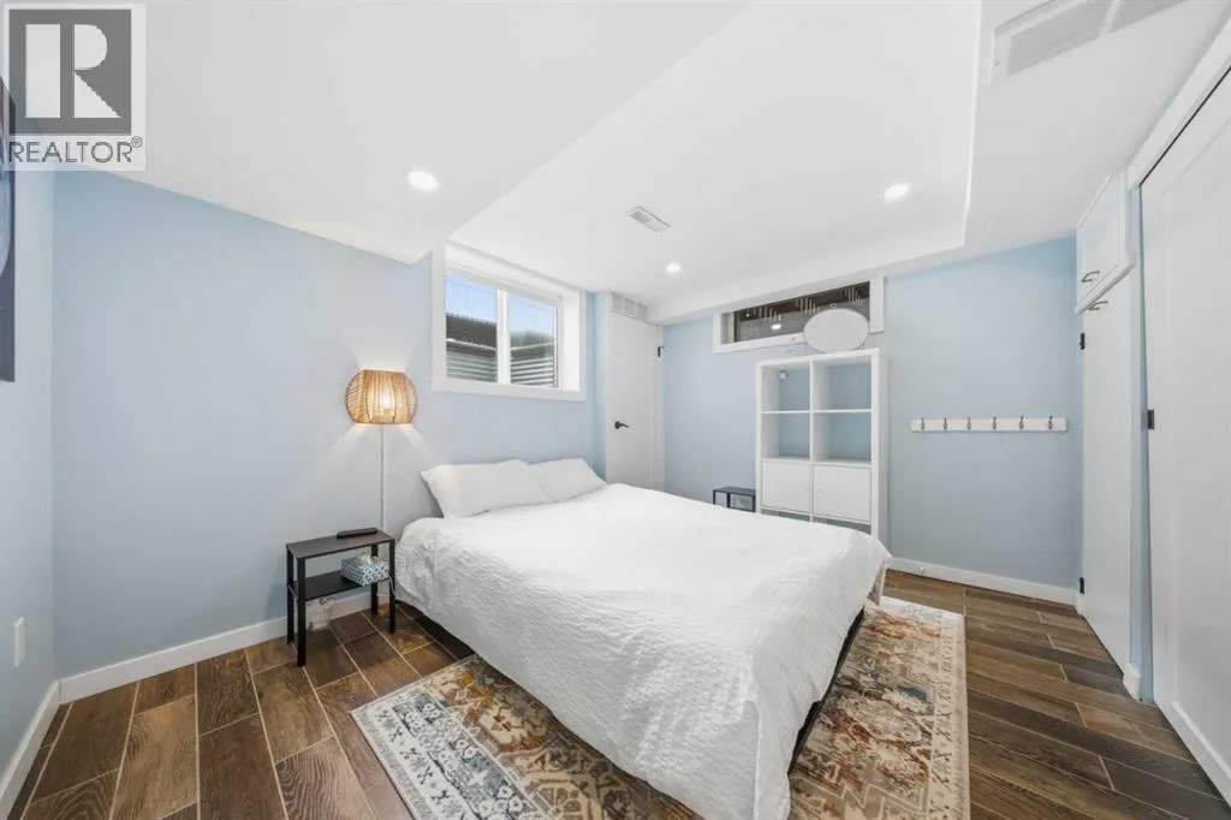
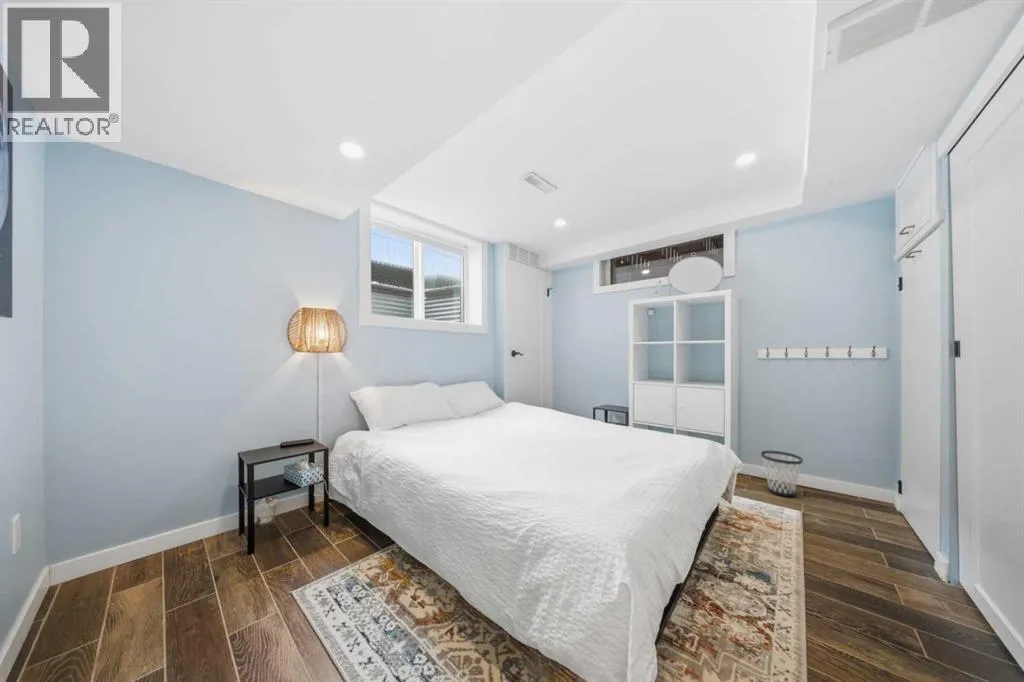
+ wastebasket [760,450,804,498]
